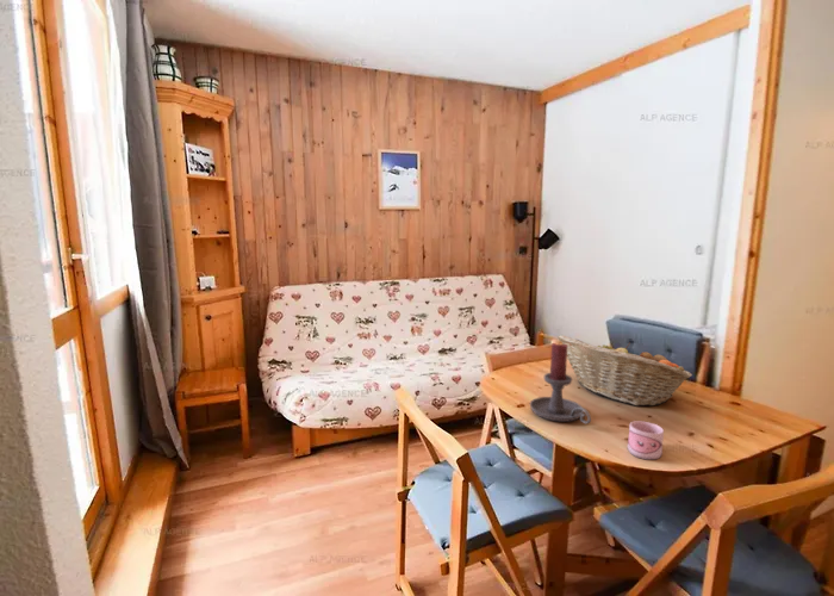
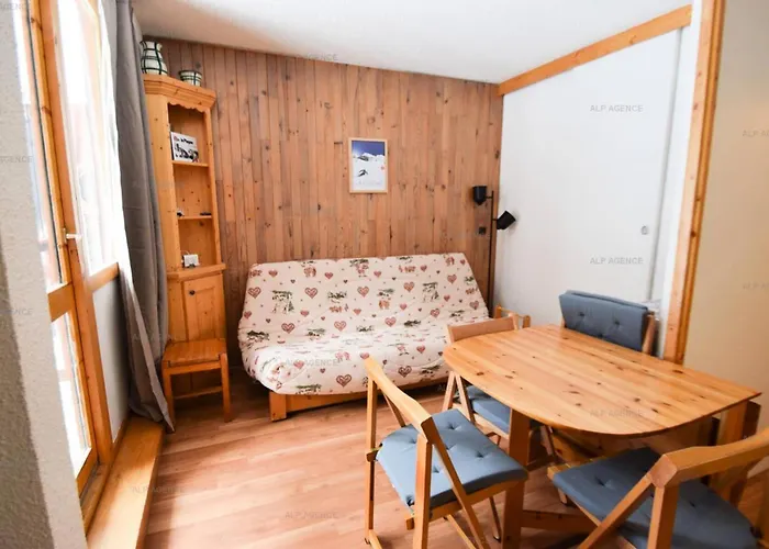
- mug [627,420,665,460]
- fruit basket [558,334,693,406]
- candle holder [529,342,592,424]
